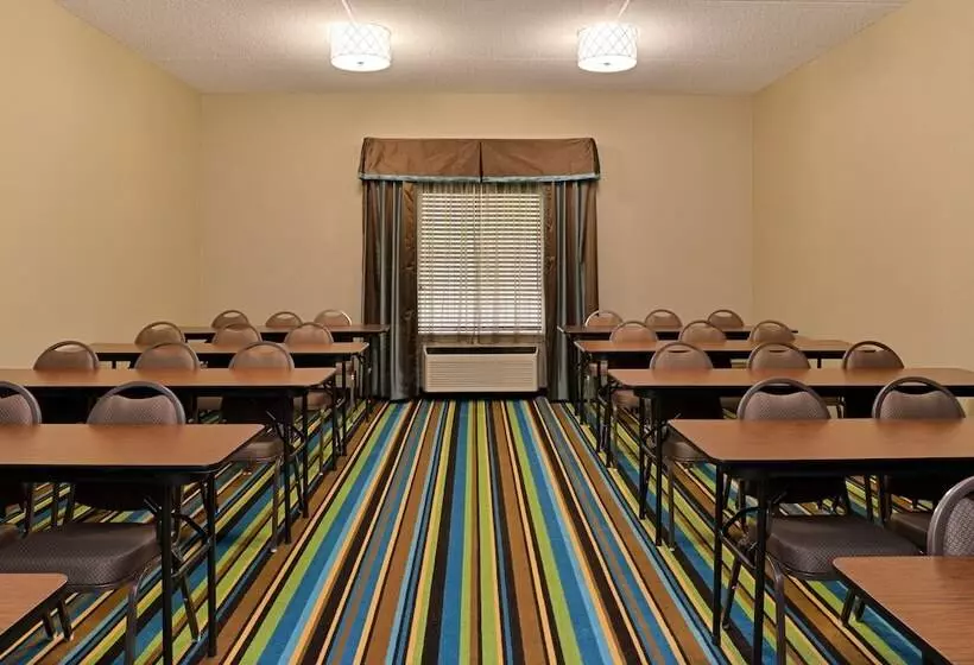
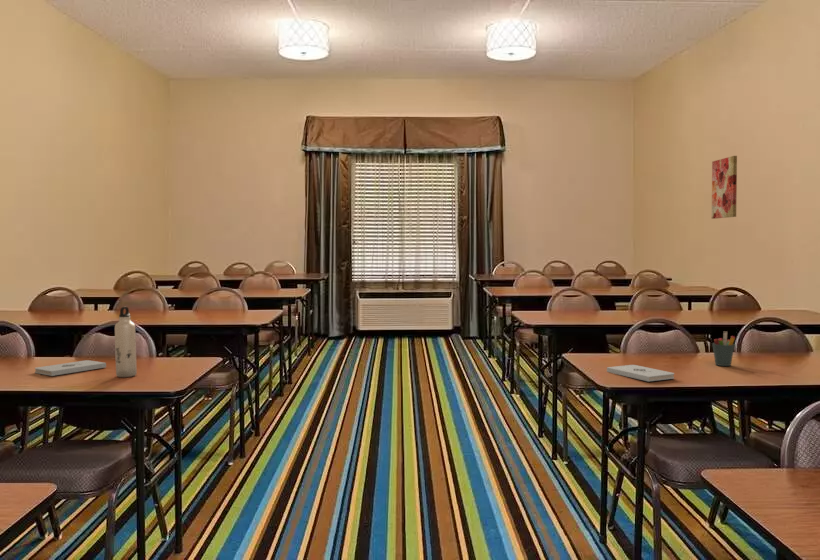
+ wall art [711,155,738,220]
+ notepad [606,364,675,383]
+ pen holder [711,331,736,367]
+ notepad [34,359,107,377]
+ water bottle [114,306,138,378]
